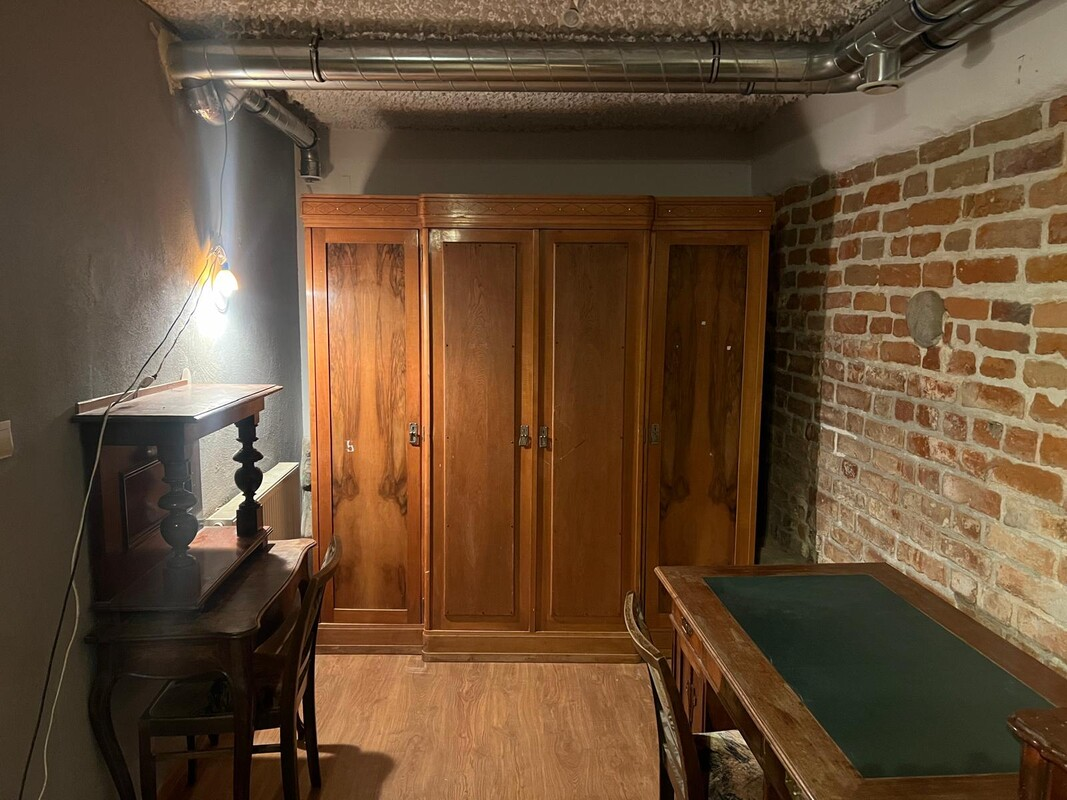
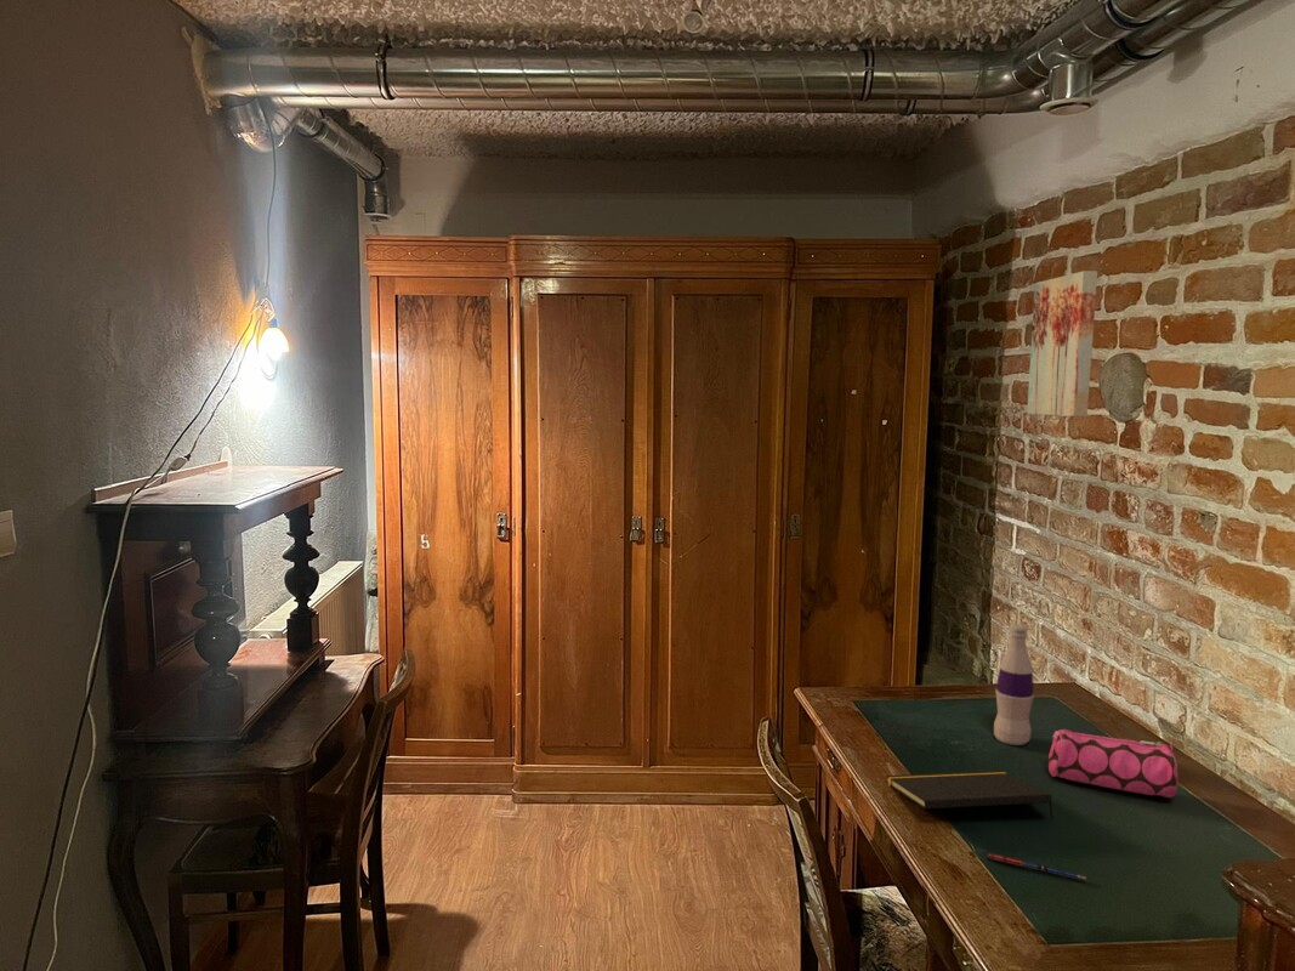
+ notepad [885,770,1053,820]
+ pencil case [1047,728,1178,799]
+ wall art [1026,269,1098,418]
+ bottle [993,623,1035,746]
+ pen [987,852,1087,882]
